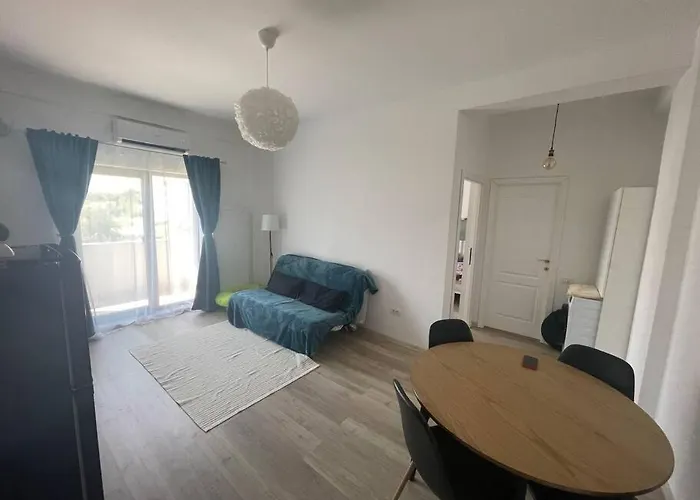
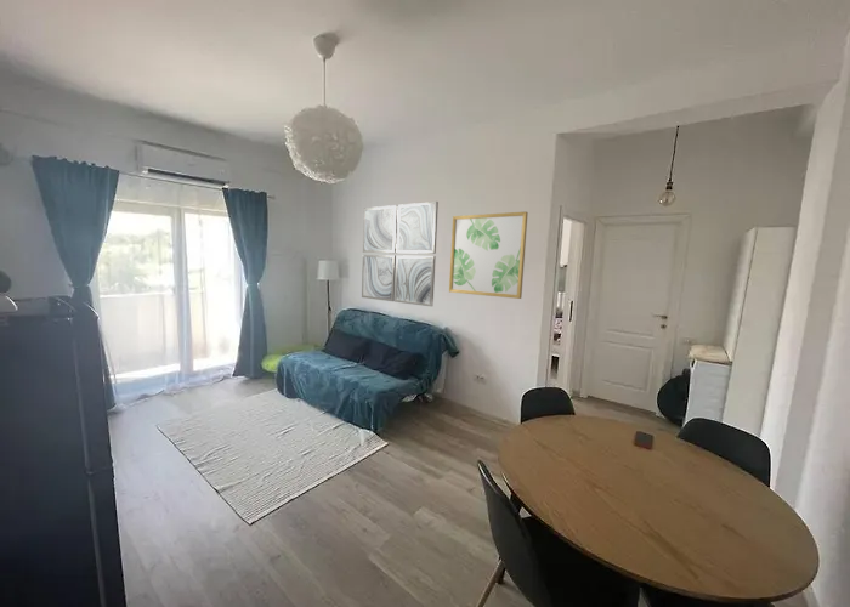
+ wall art [361,200,440,307]
+ wall art [448,210,529,300]
